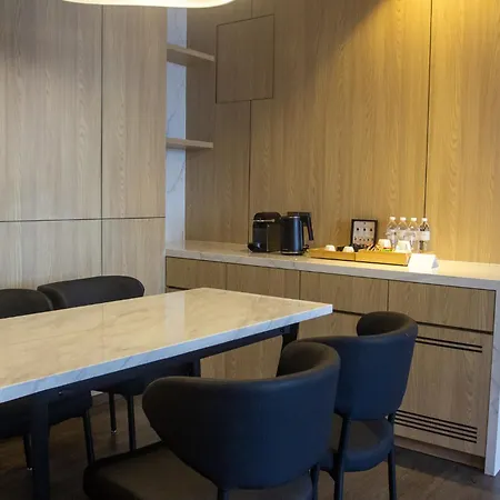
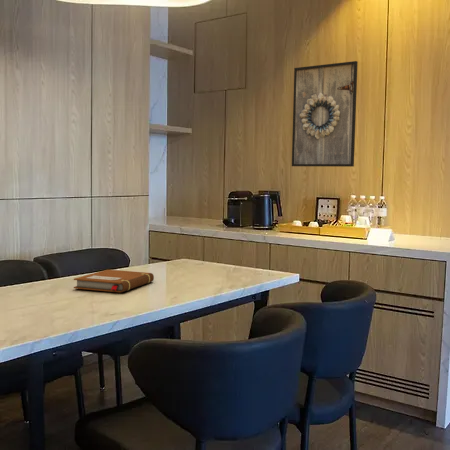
+ notebook [73,269,155,293]
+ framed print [291,60,359,168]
